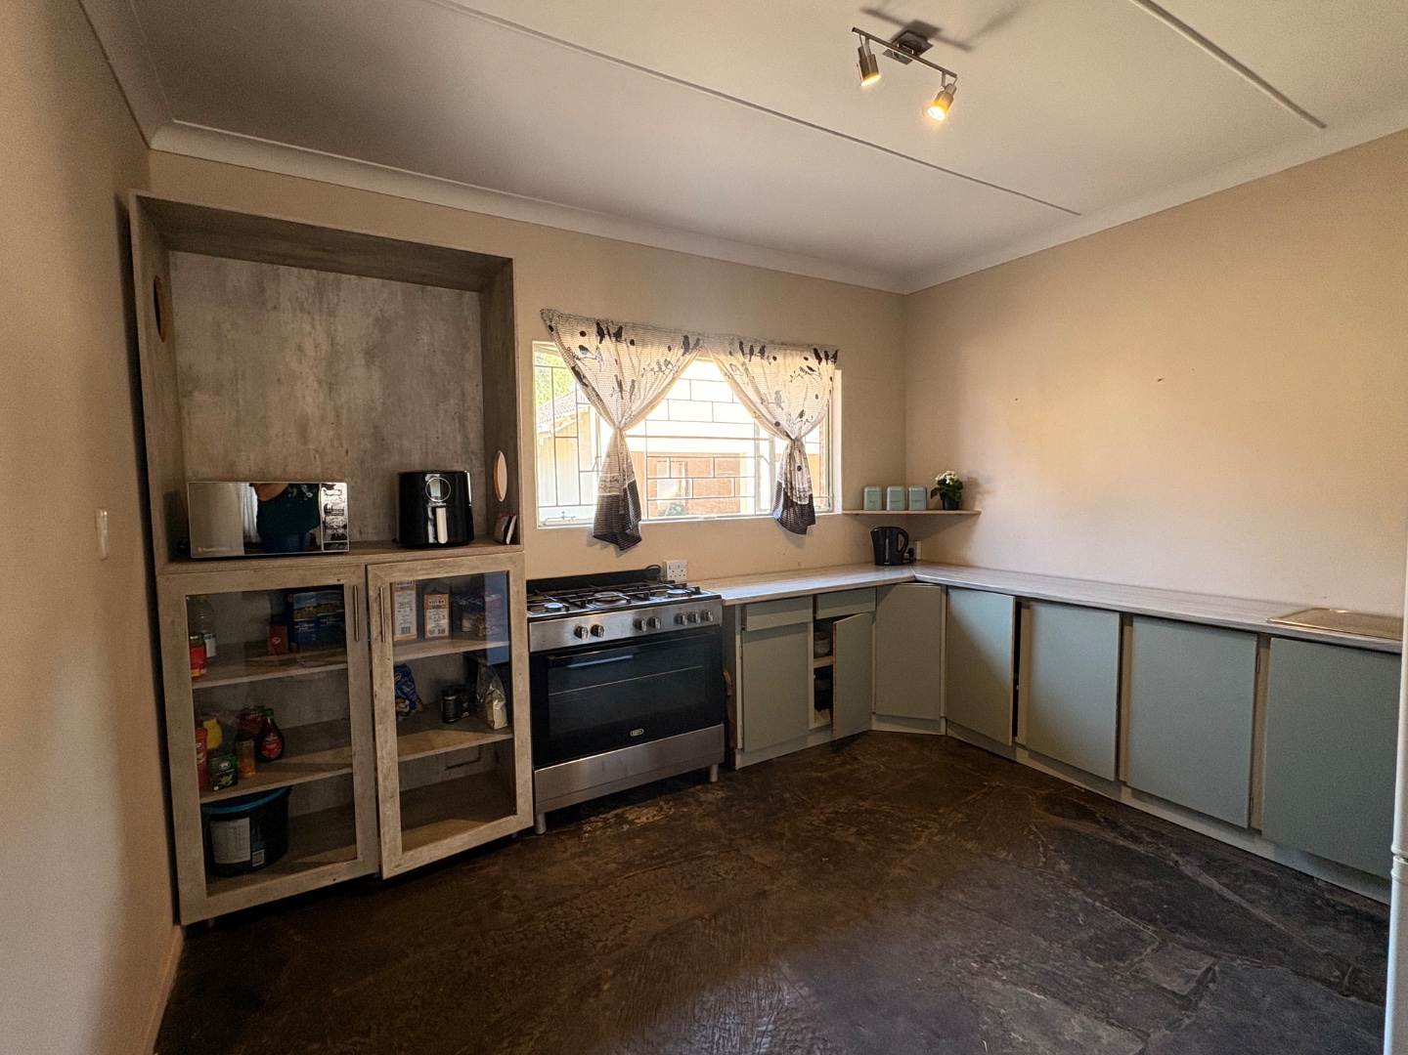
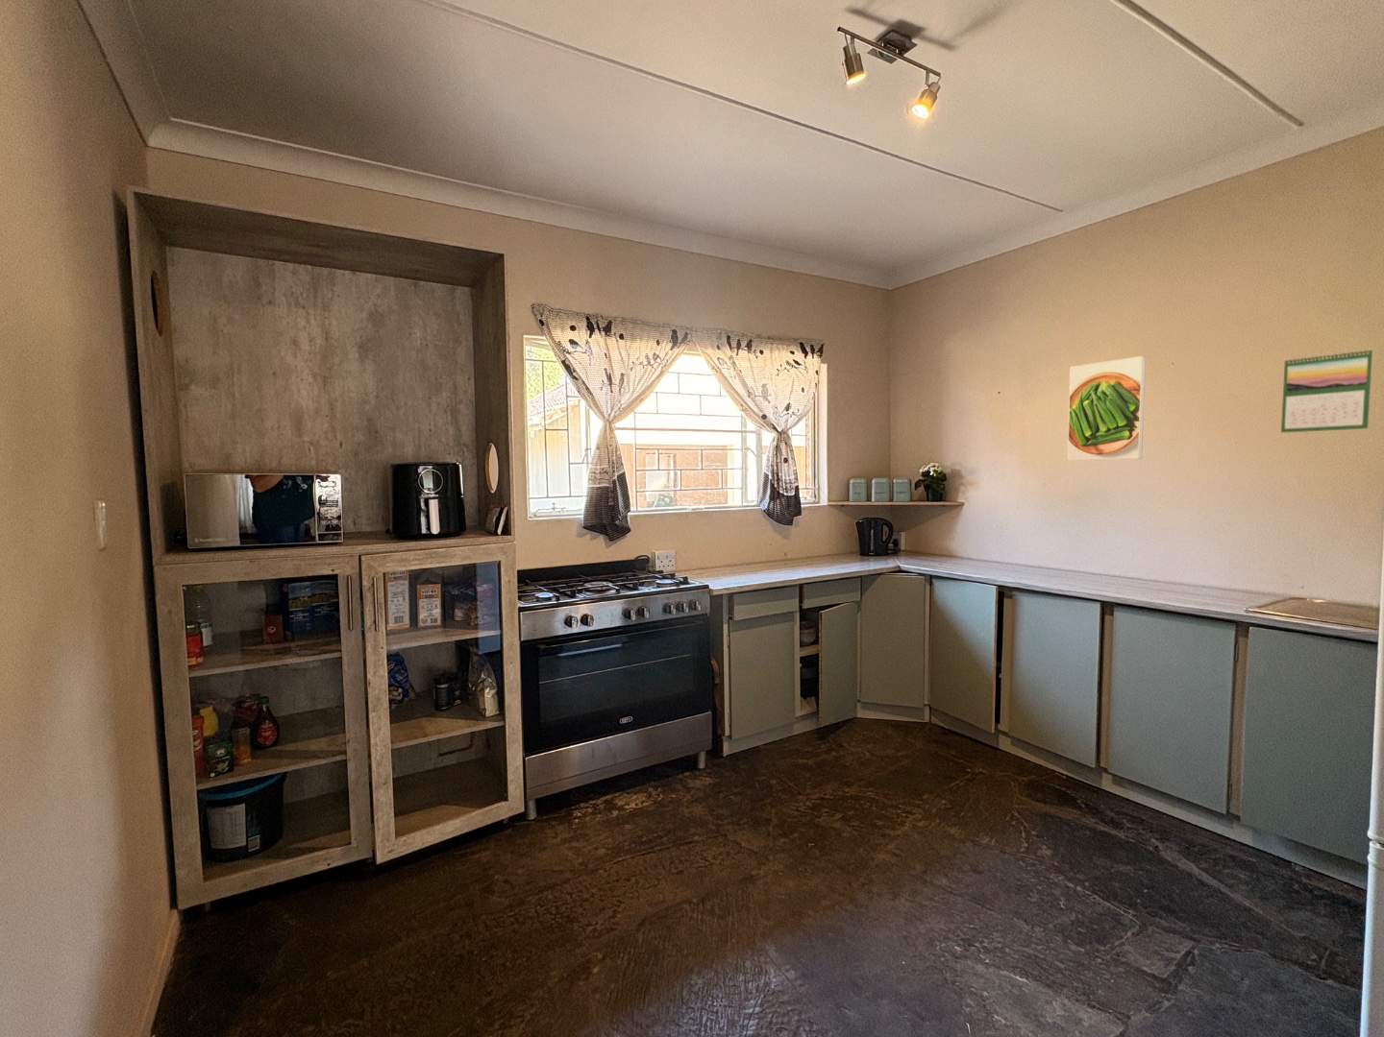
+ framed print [1066,355,1146,461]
+ calendar [1280,347,1373,434]
